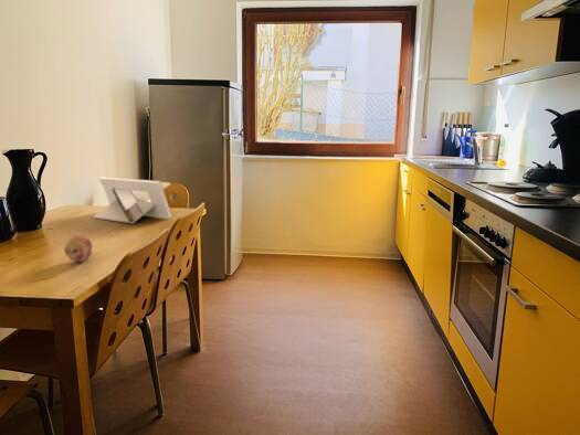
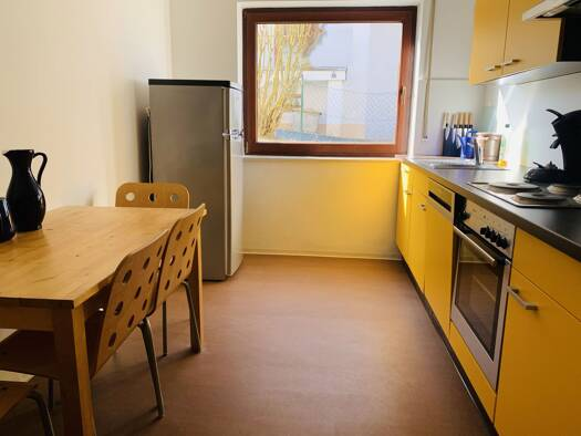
- fruit [63,235,94,263]
- architectural model [92,176,173,224]
